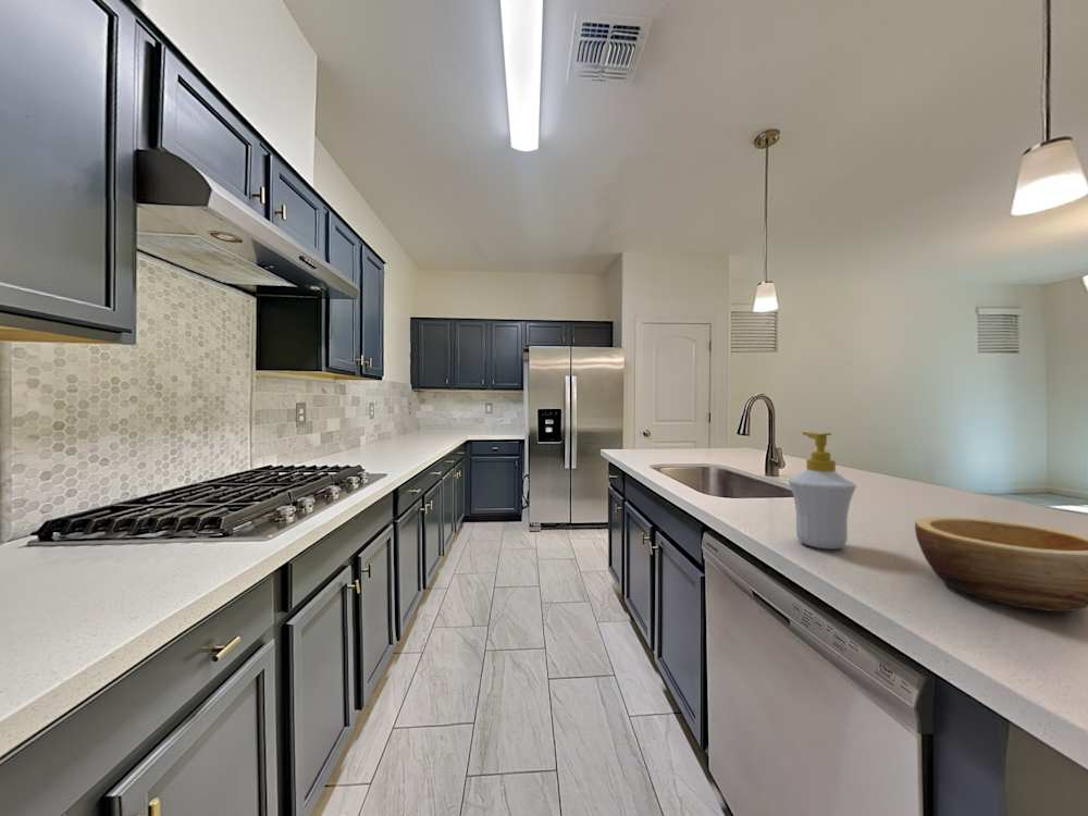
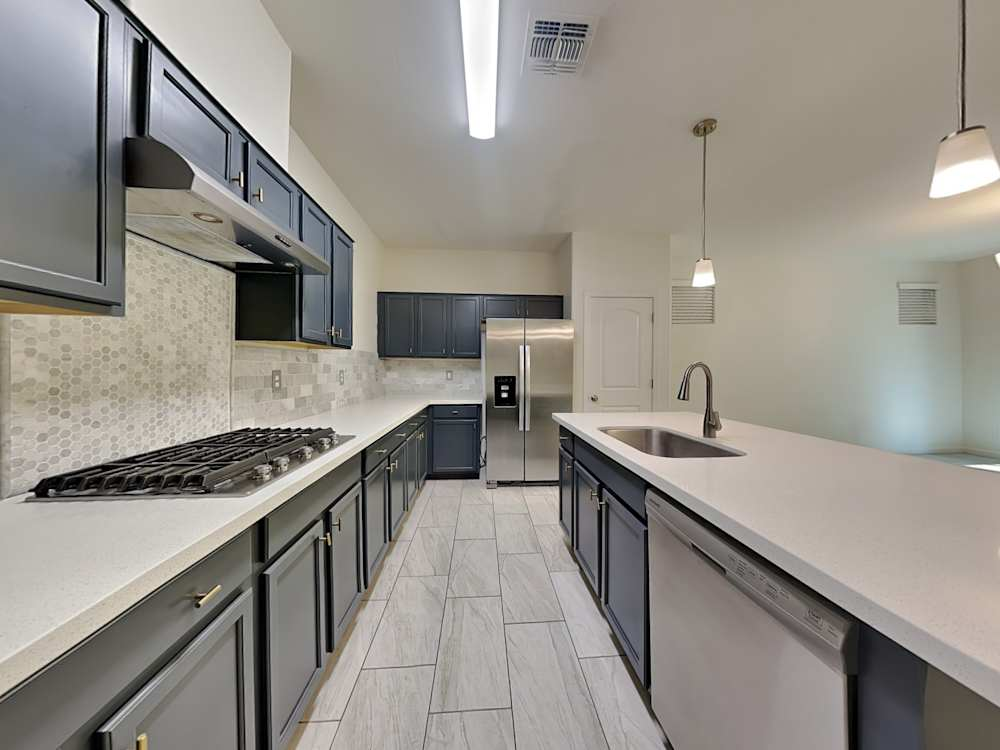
- soap bottle [788,431,857,551]
- bowl [914,516,1088,613]
